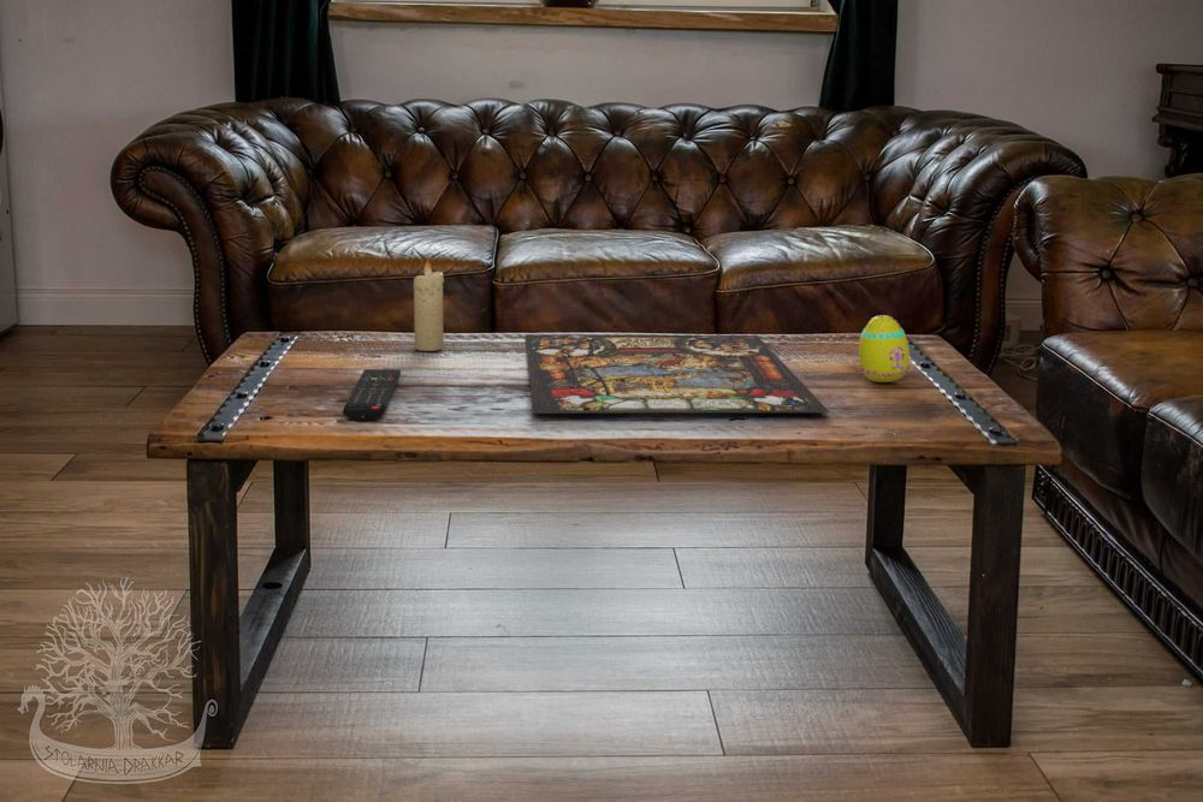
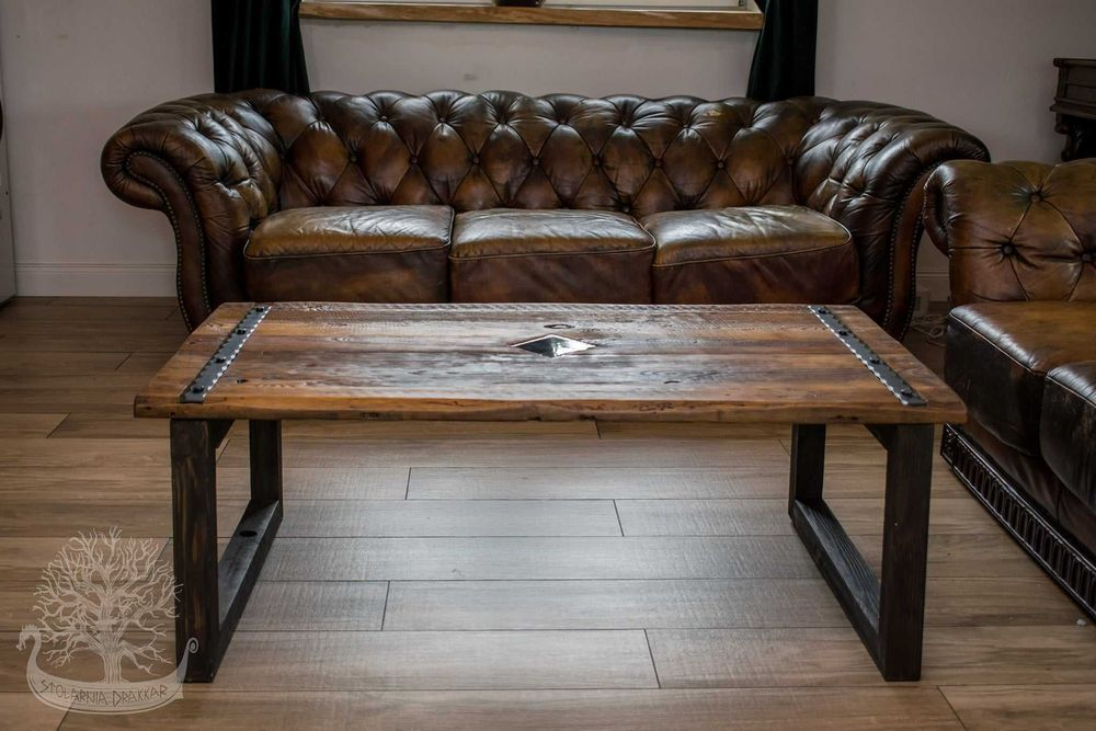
- stained glass panel [525,333,831,415]
- remote control [342,368,402,422]
- candle [413,256,445,352]
- egg [858,314,911,384]
